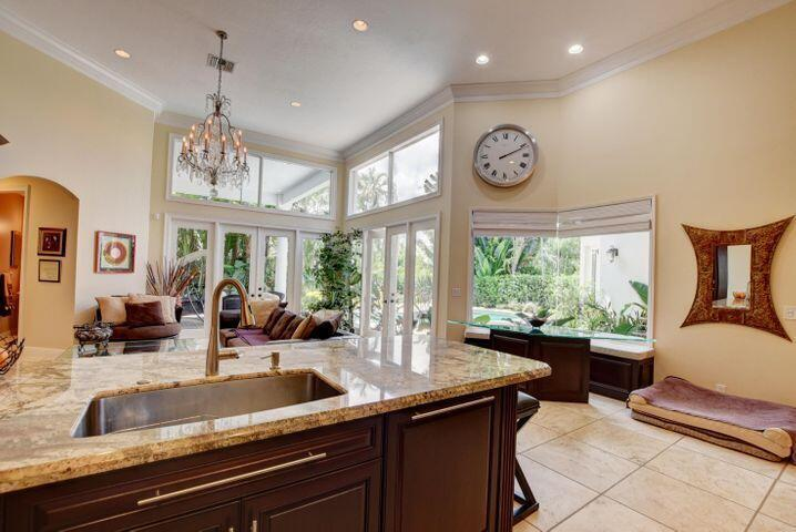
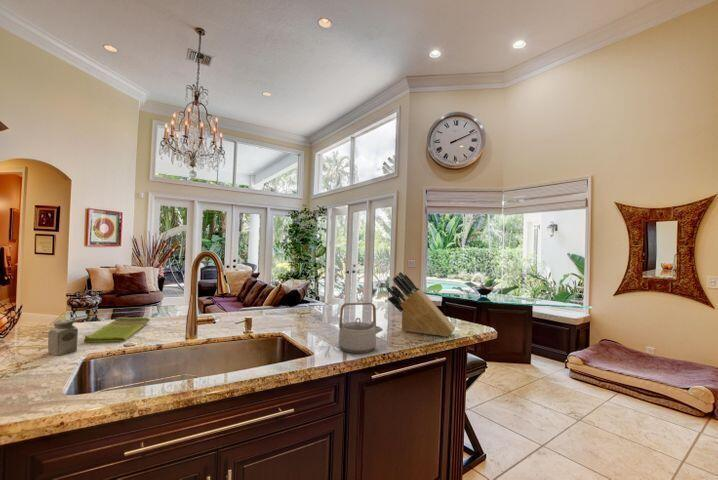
+ dish towel [83,316,151,343]
+ teapot [337,301,384,355]
+ knife block [386,271,456,338]
+ salt shaker [47,318,79,357]
